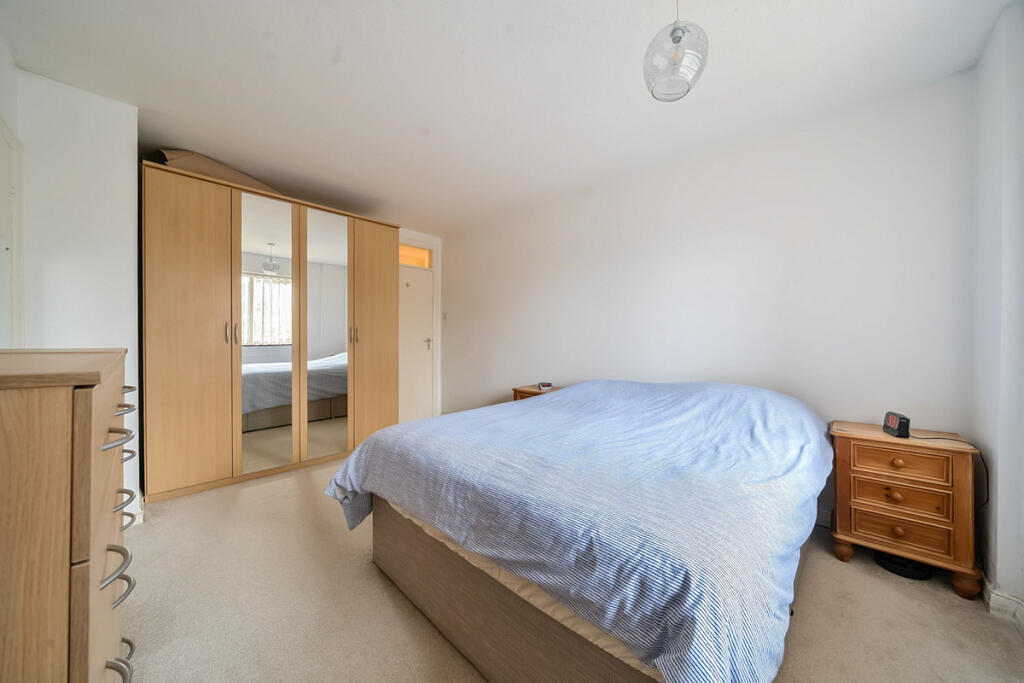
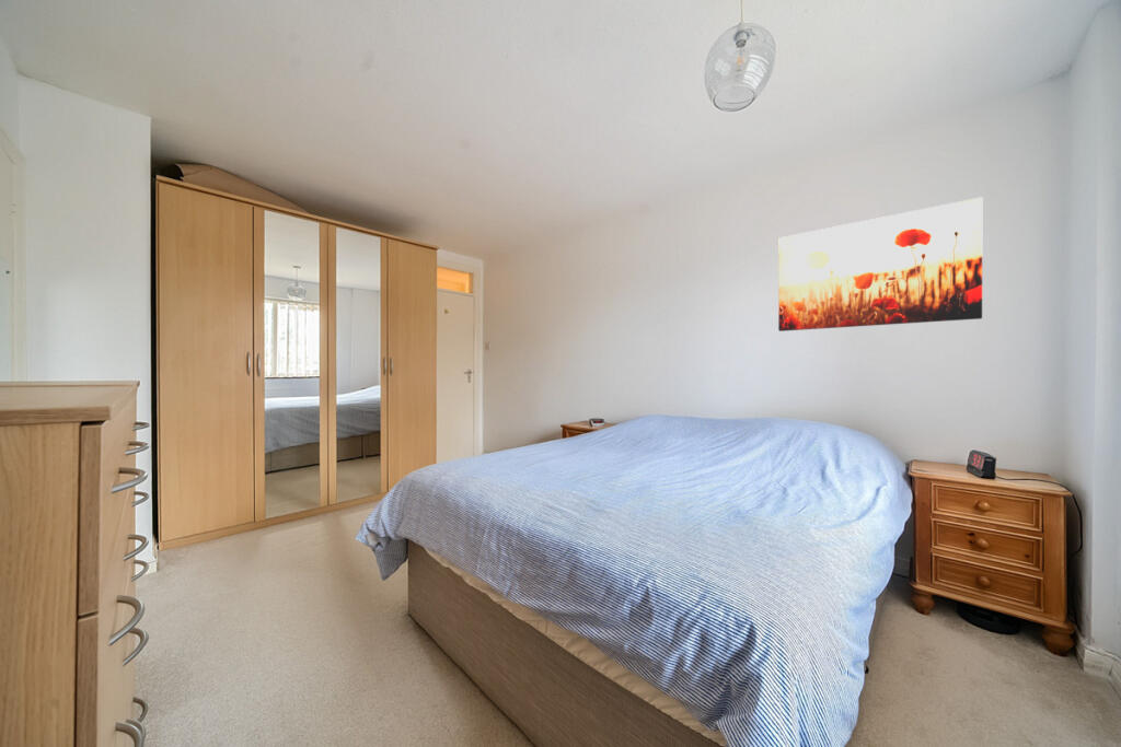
+ wall art [777,196,983,332]
